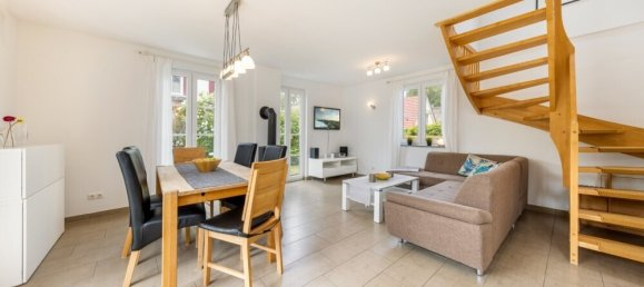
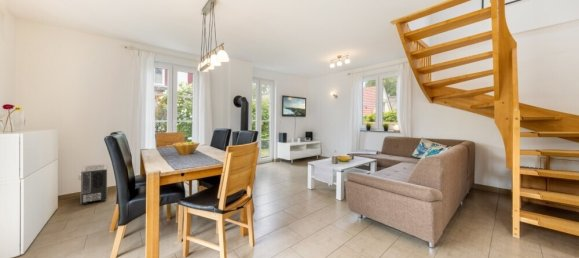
+ air purifier [80,163,108,205]
